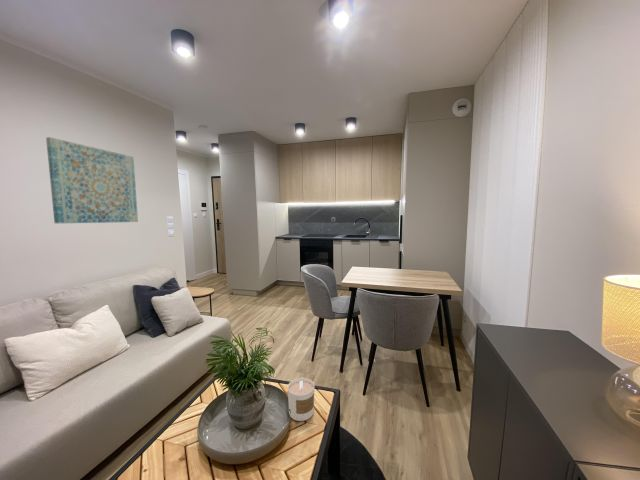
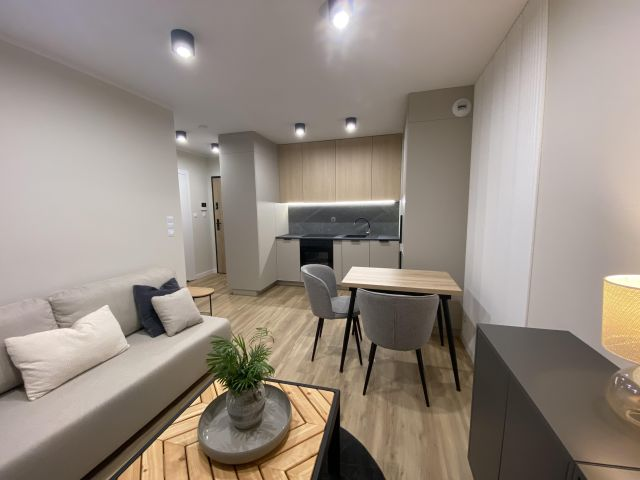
- candle [287,377,315,422]
- wall art [45,136,139,224]
